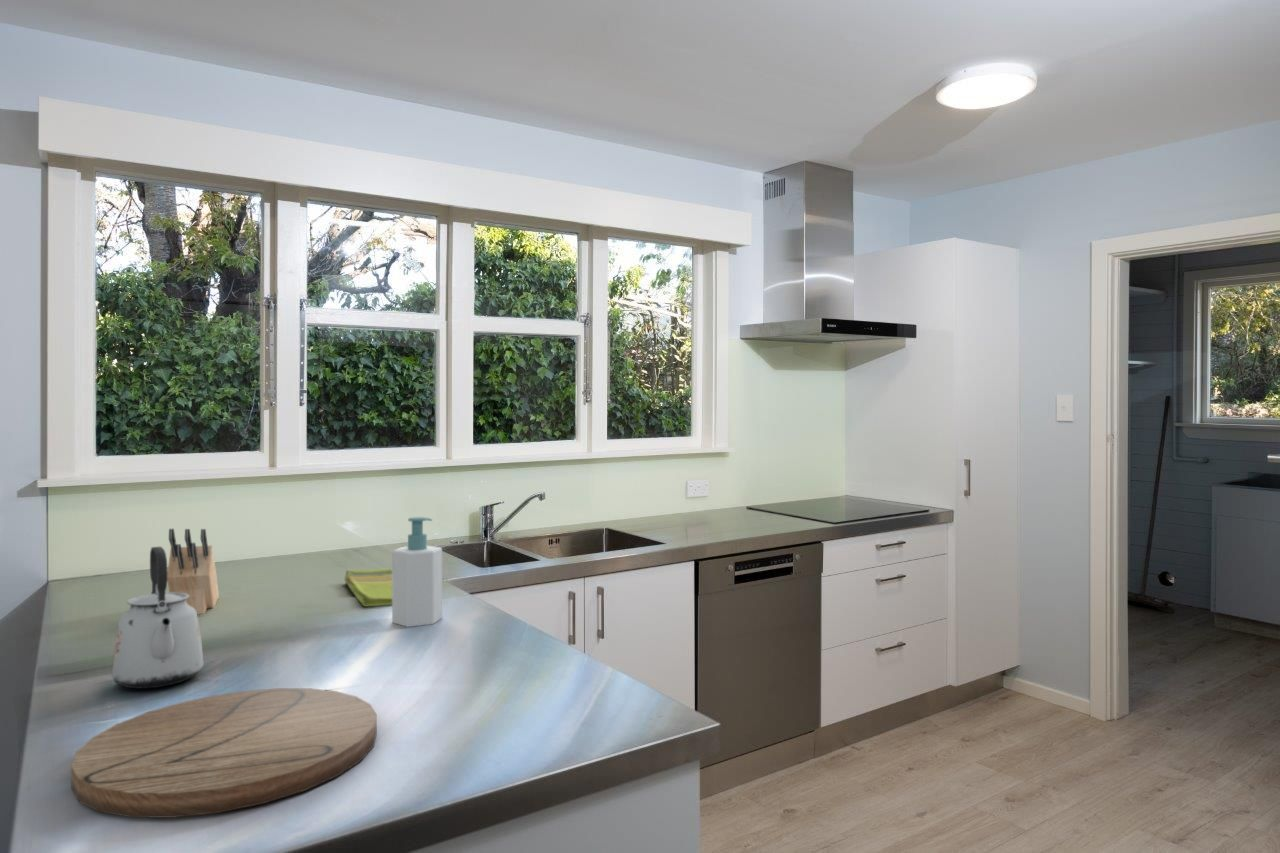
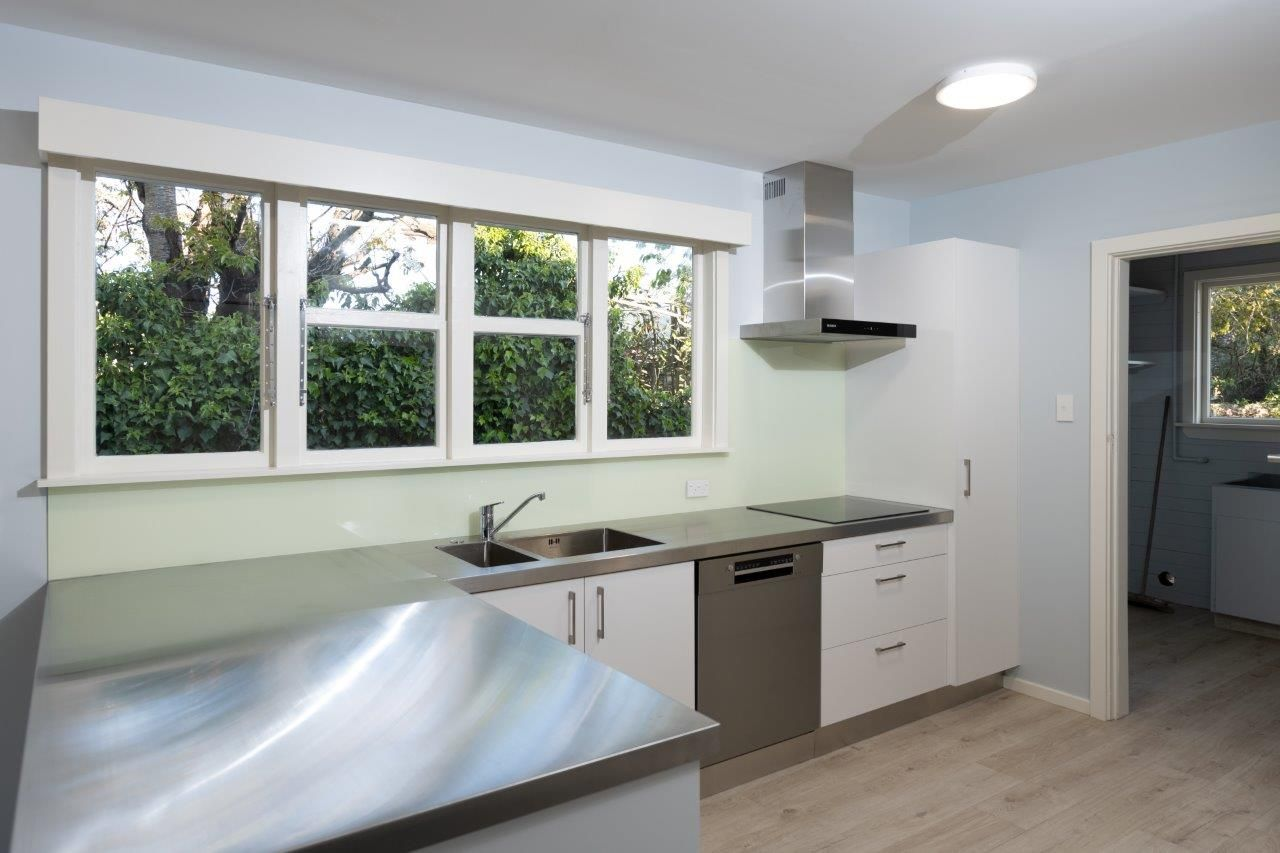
- soap bottle [391,516,443,628]
- cutting board [70,687,378,819]
- knife block [167,528,220,615]
- dish towel [344,568,392,607]
- kettle [111,546,205,690]
